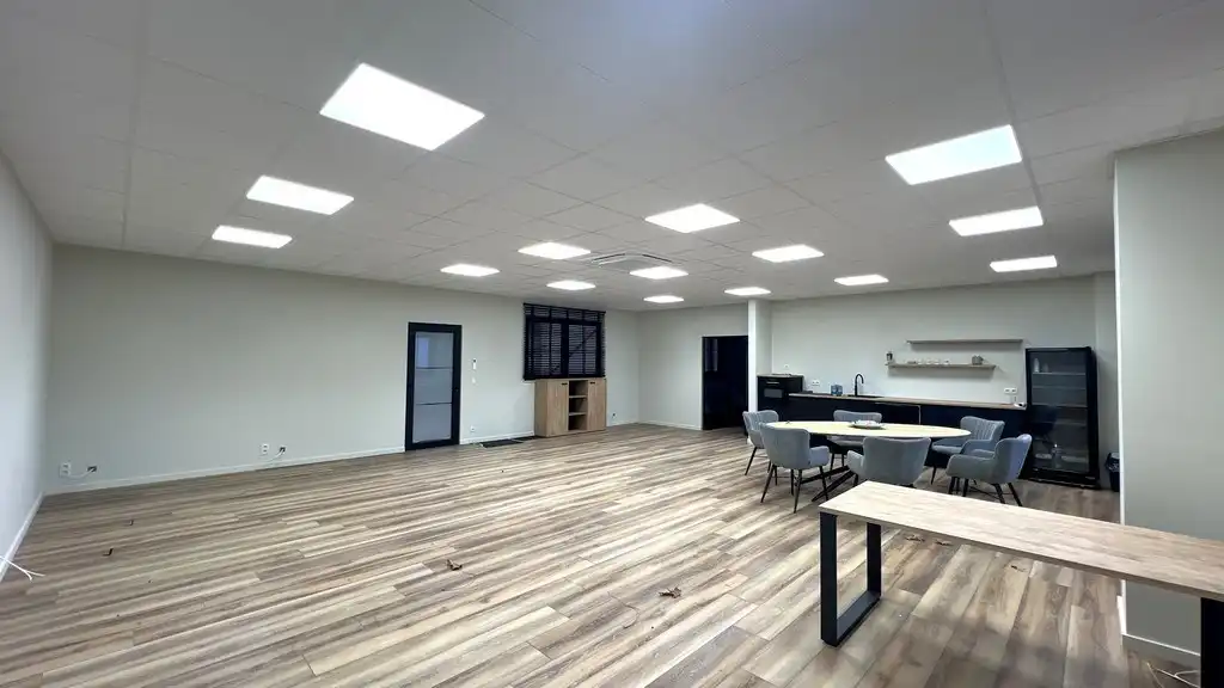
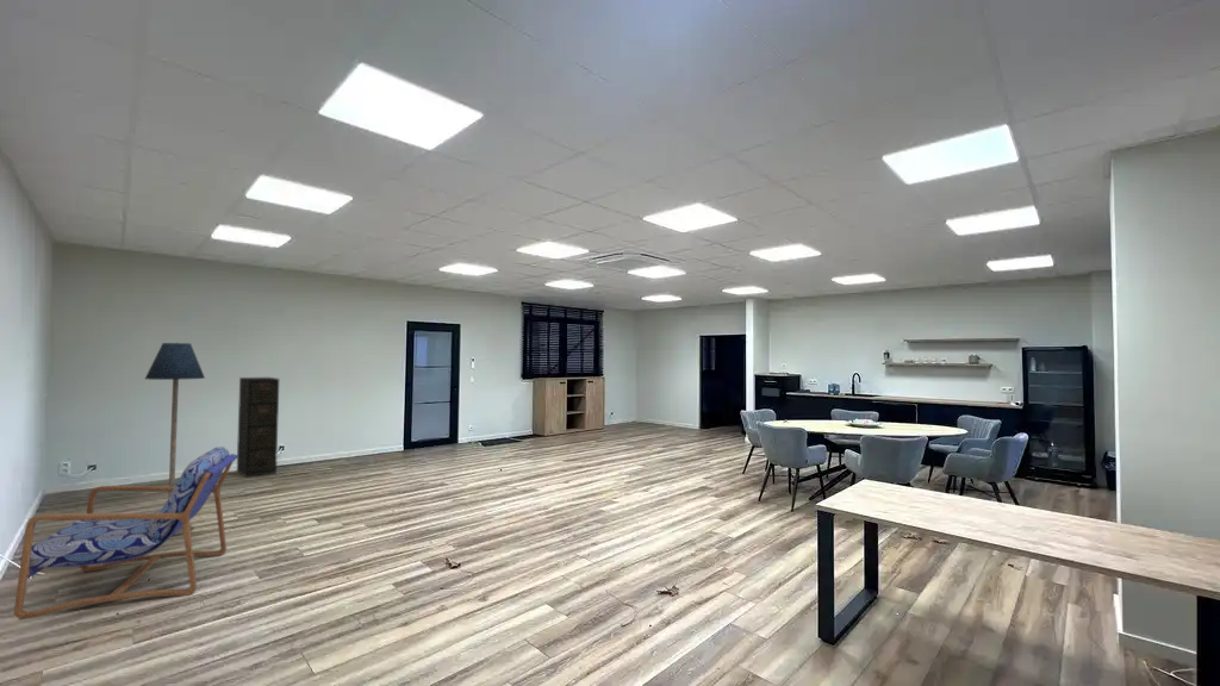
+ filing cabinet [236,376,280,479]
+ armchair [12,445,237,620]
+ floor lamp [144,341,206,536]
